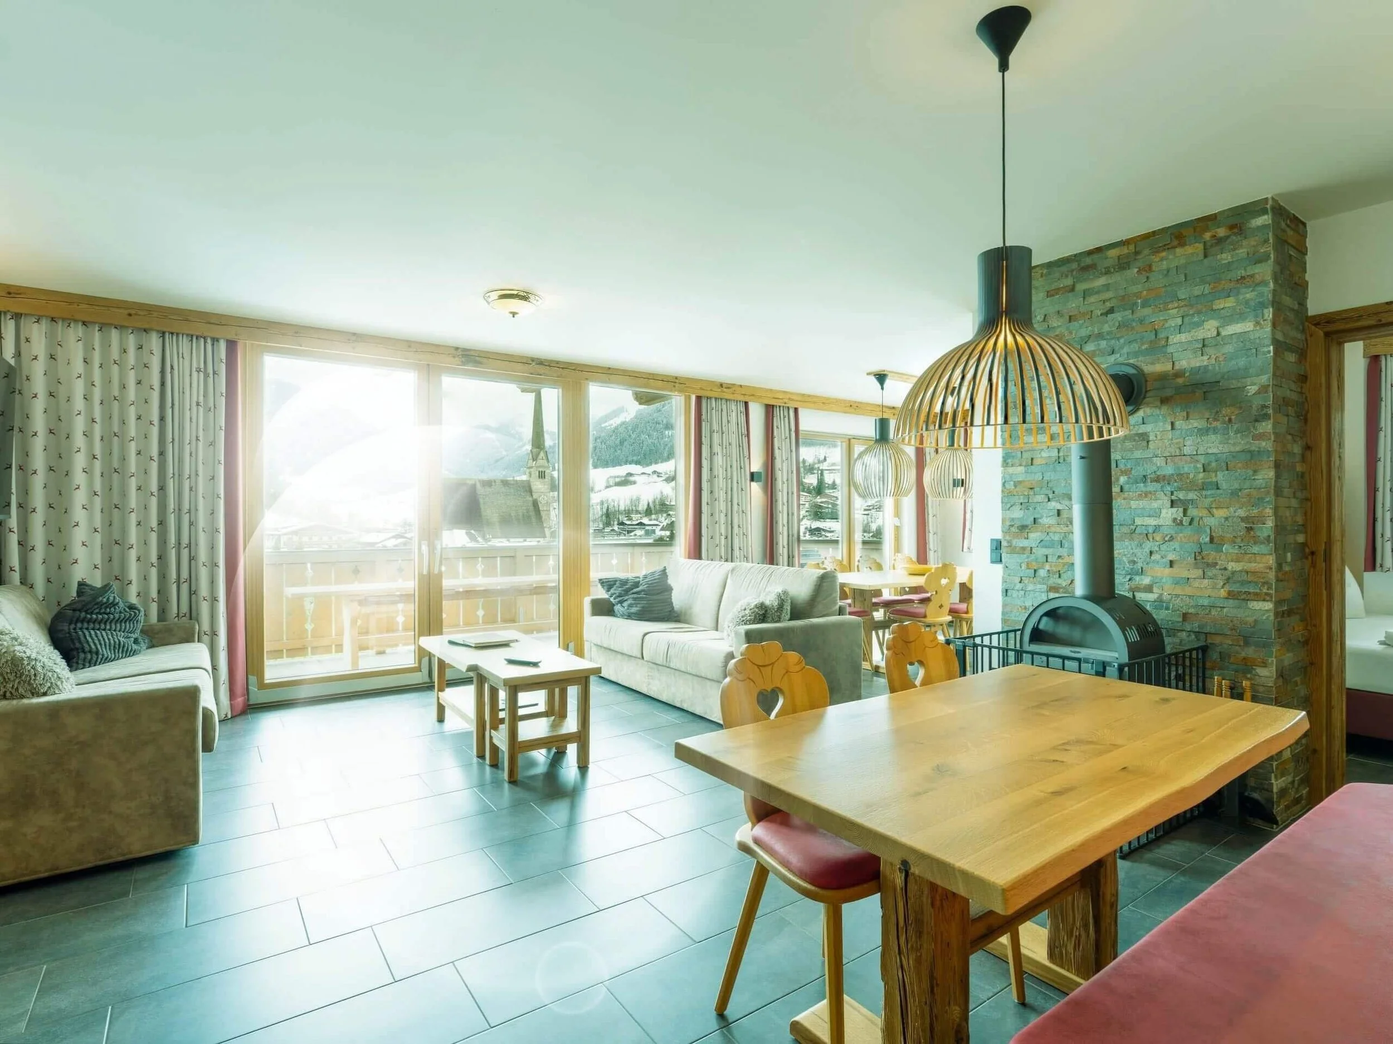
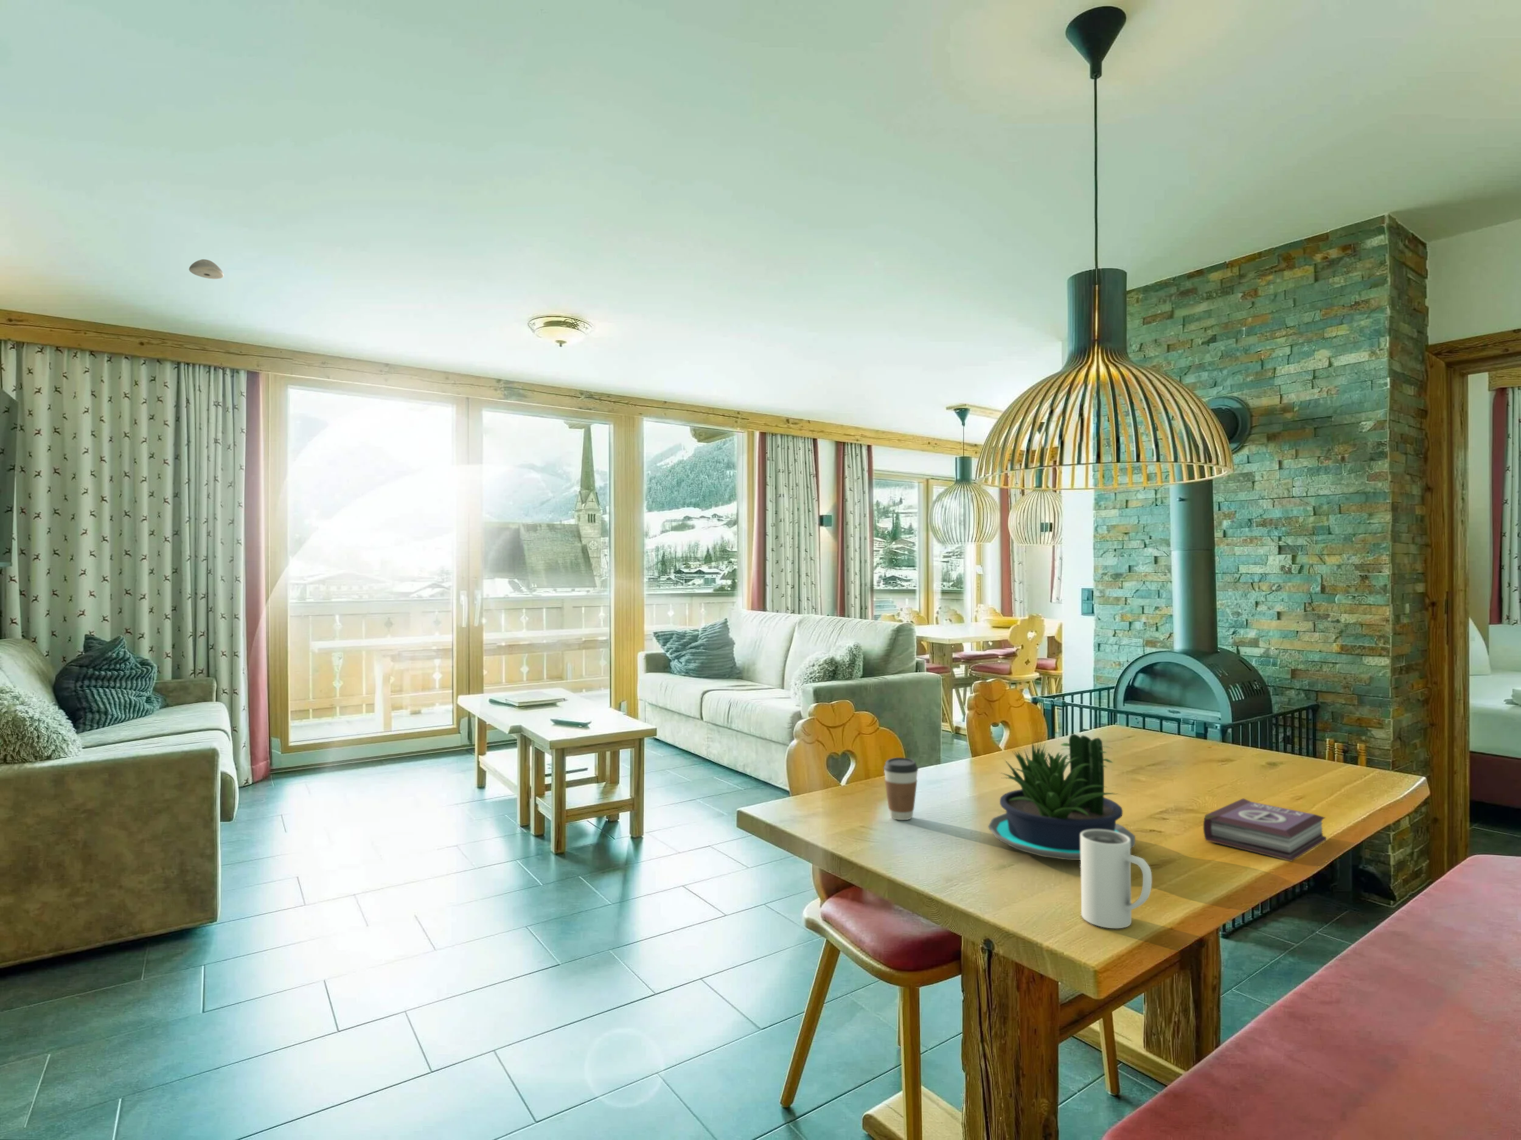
+ mug [1080,830,1152,929]
+ potted plant [987,733,1135,861]
+ coffee cup [883,757,919,820]
+ book [1202,798,1327,862]
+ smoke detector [188,259,224,280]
